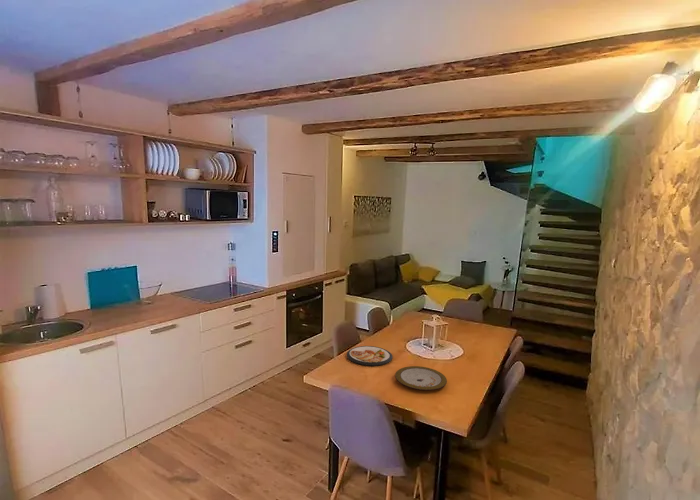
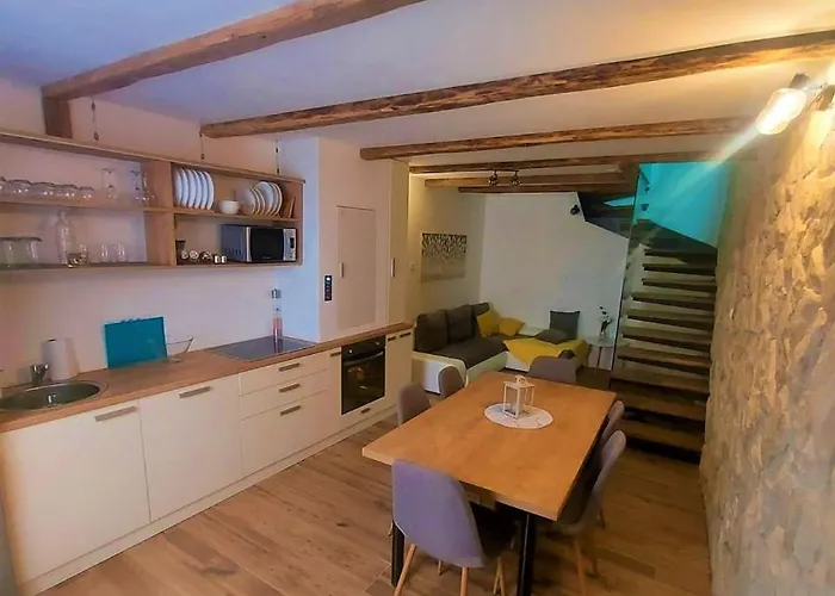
- dish [346,345,394,367]
- plate [394,365,448,391]
